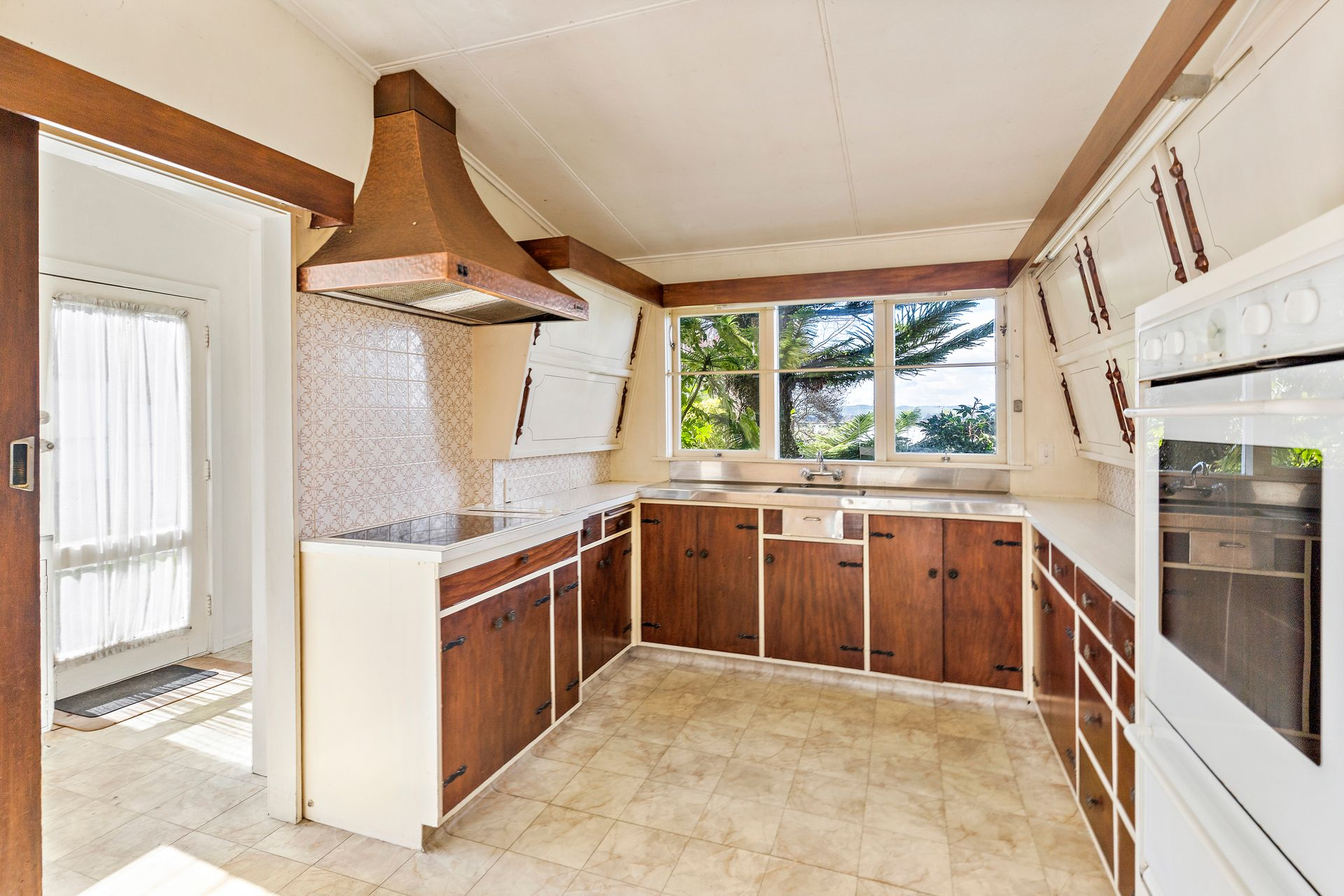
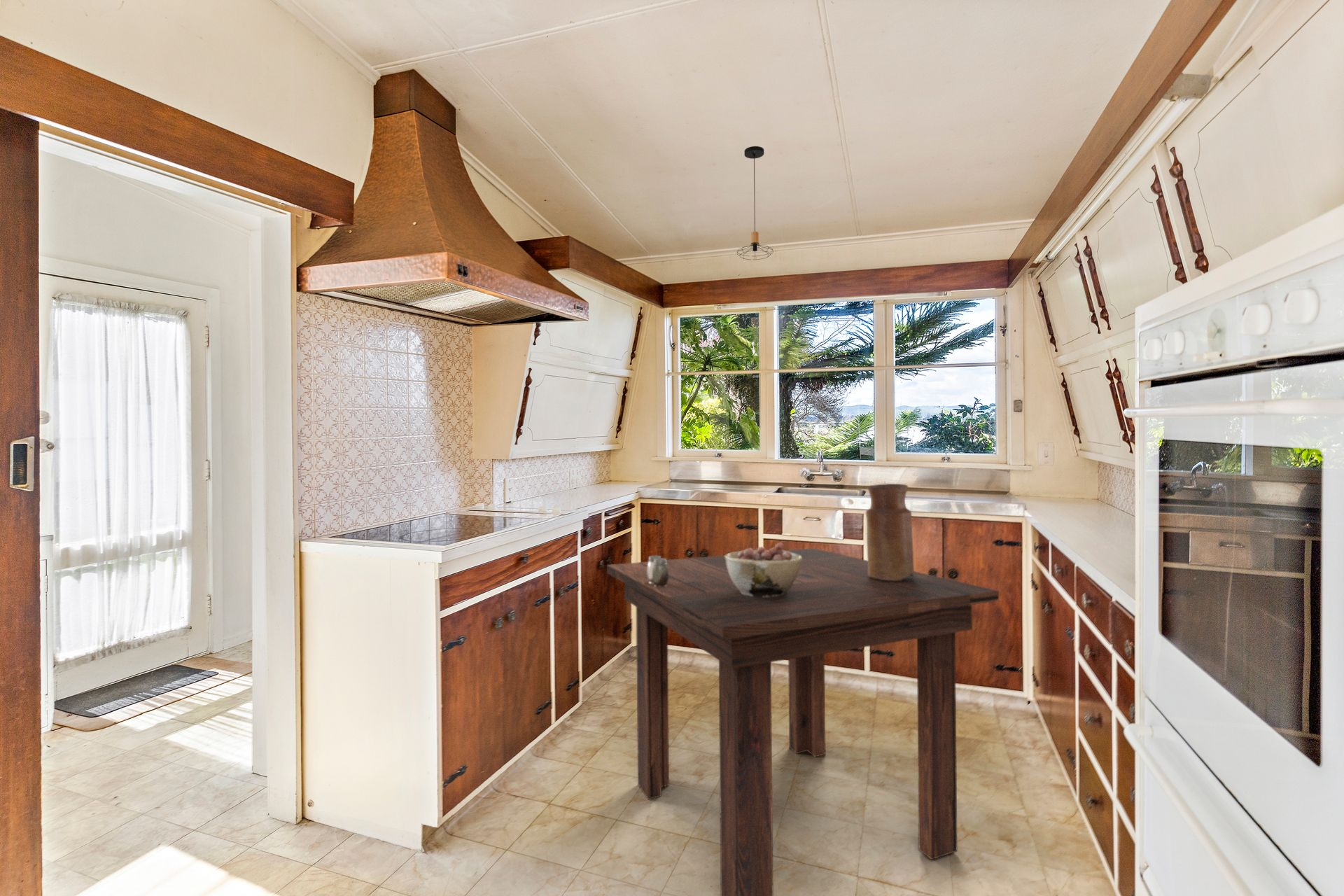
+ bowl [724,542,802,597]
+ pendant light [736,146,774,261]
+ vase [865,483,914,581]
+ salt and pepper shaker [647,555,668,587]
+ dining table [606,547,1000,896]
